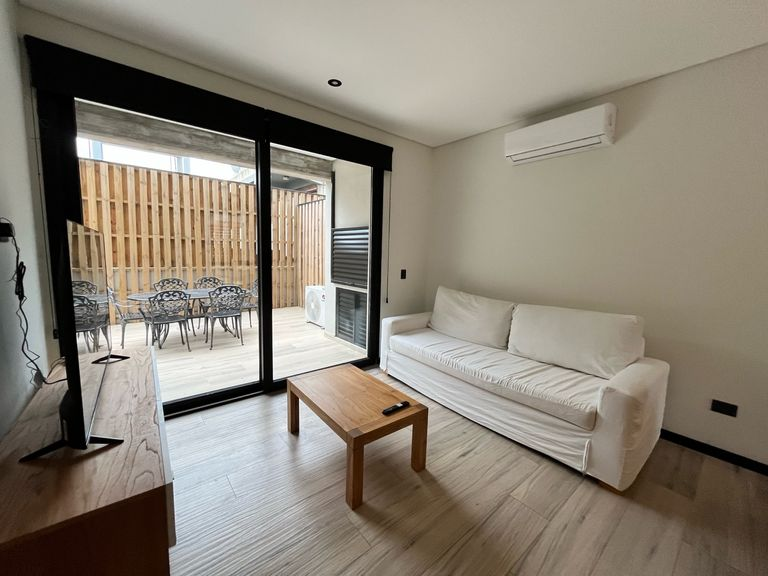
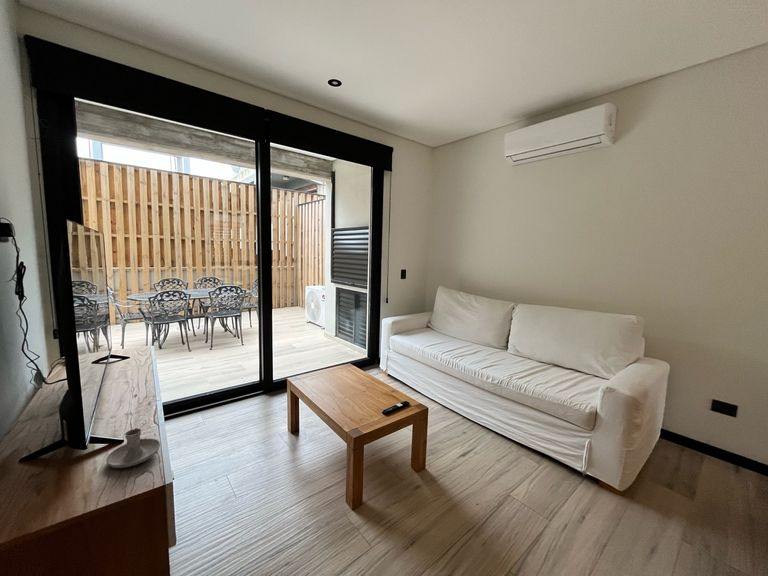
+ candle holder [105,426,161,469]
